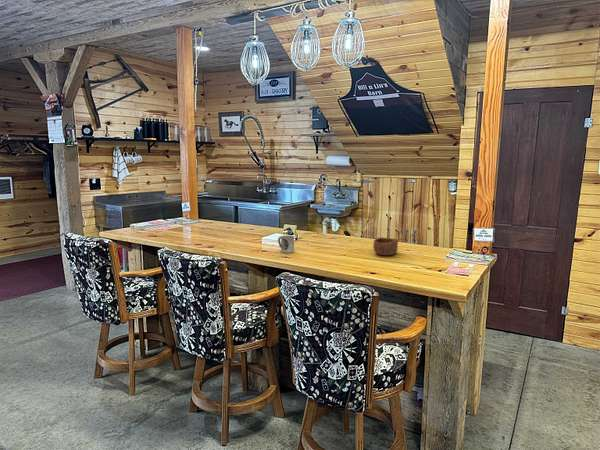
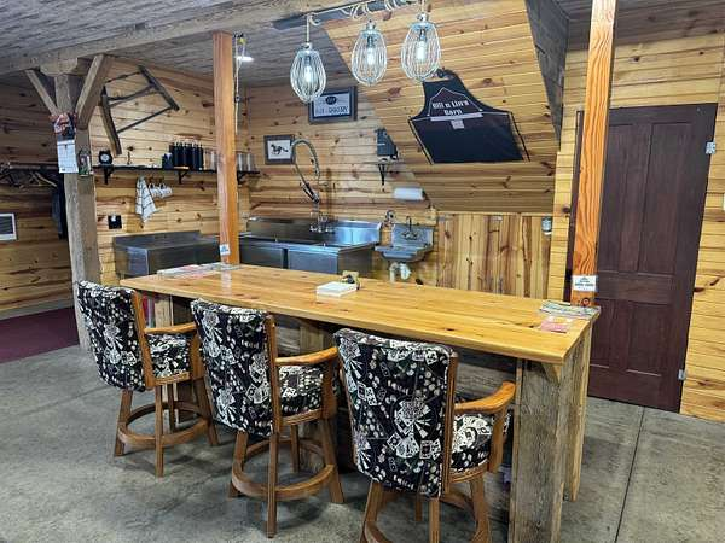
- bowl [372,237,399,256]
- cup [277,234,295,254]
